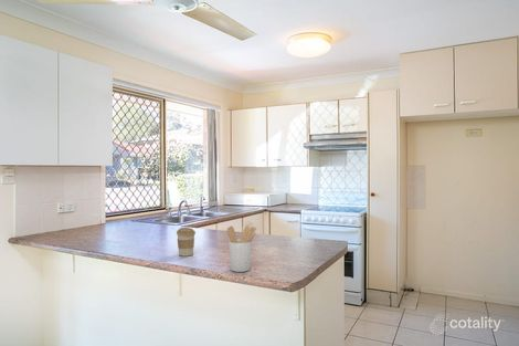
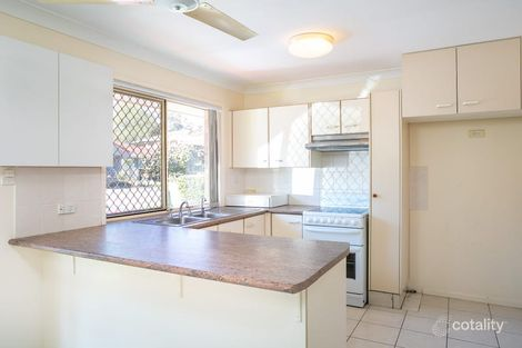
- utensil holder [226,226,257,273]
- coffee cup [176,227,197,258]
